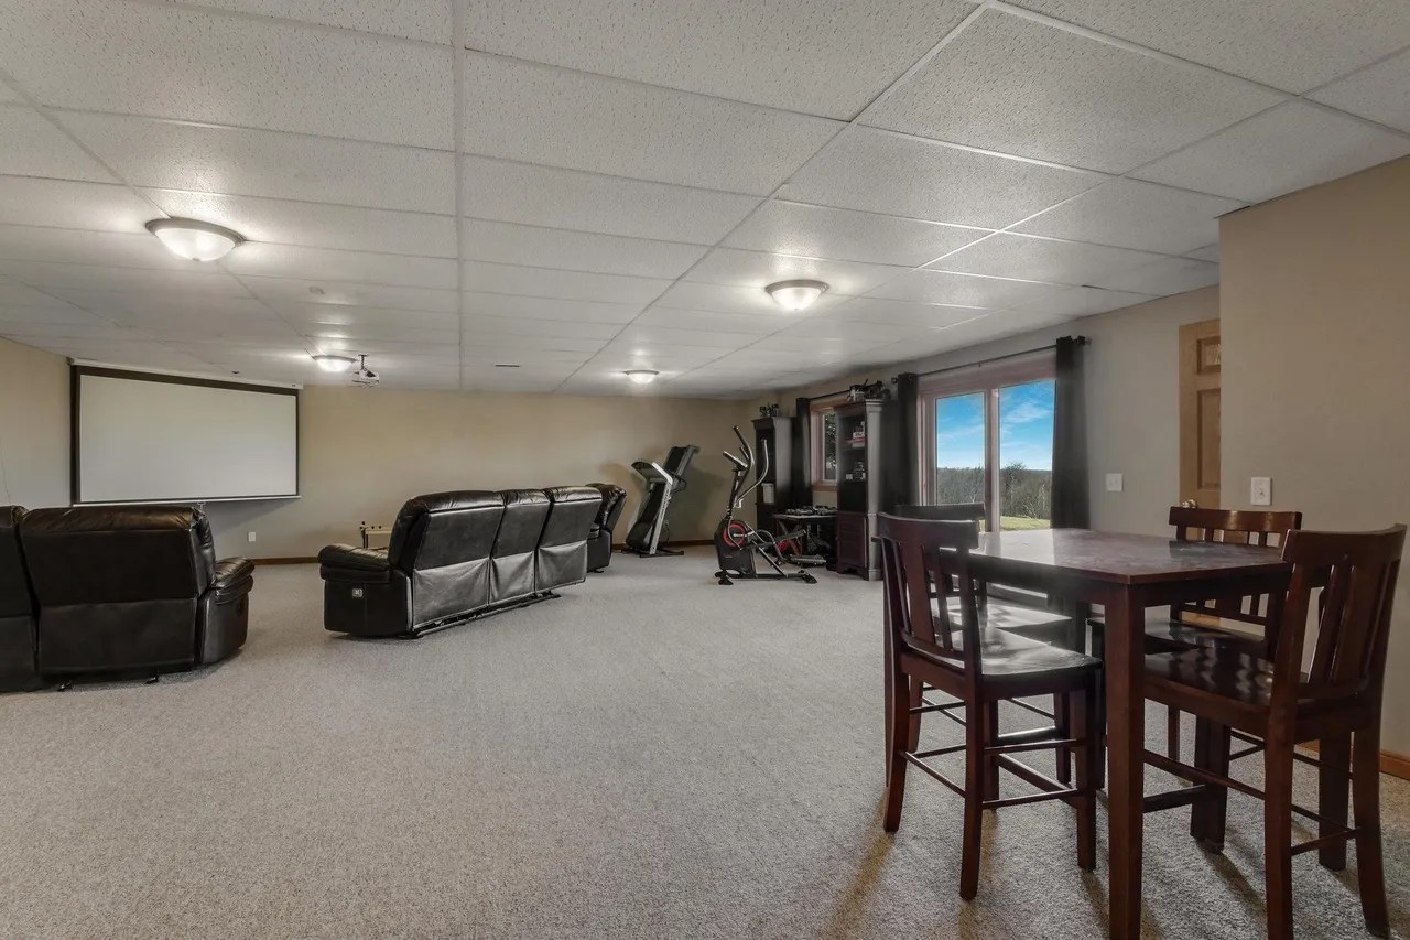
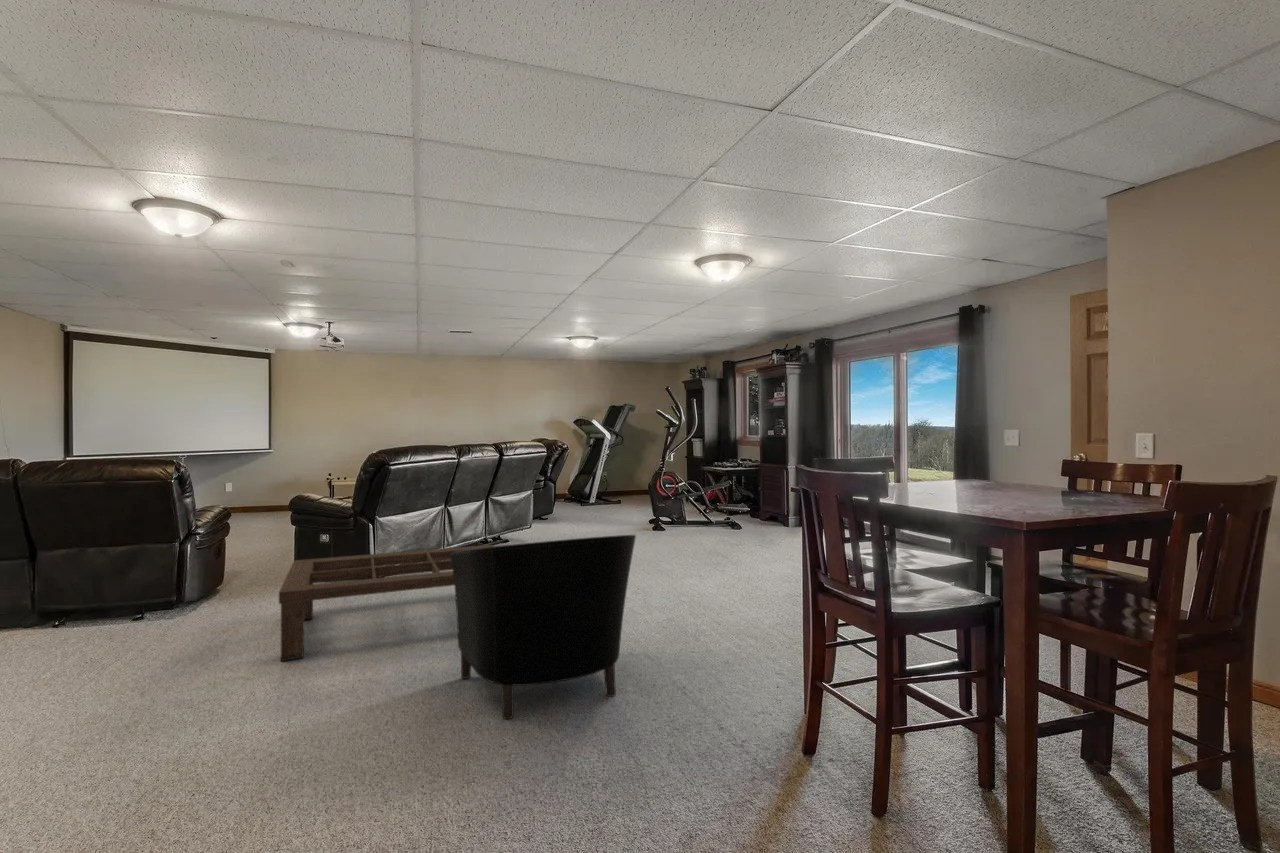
+ coffee table [278,544,494,662]
+ armchair [451,534,637,720]
